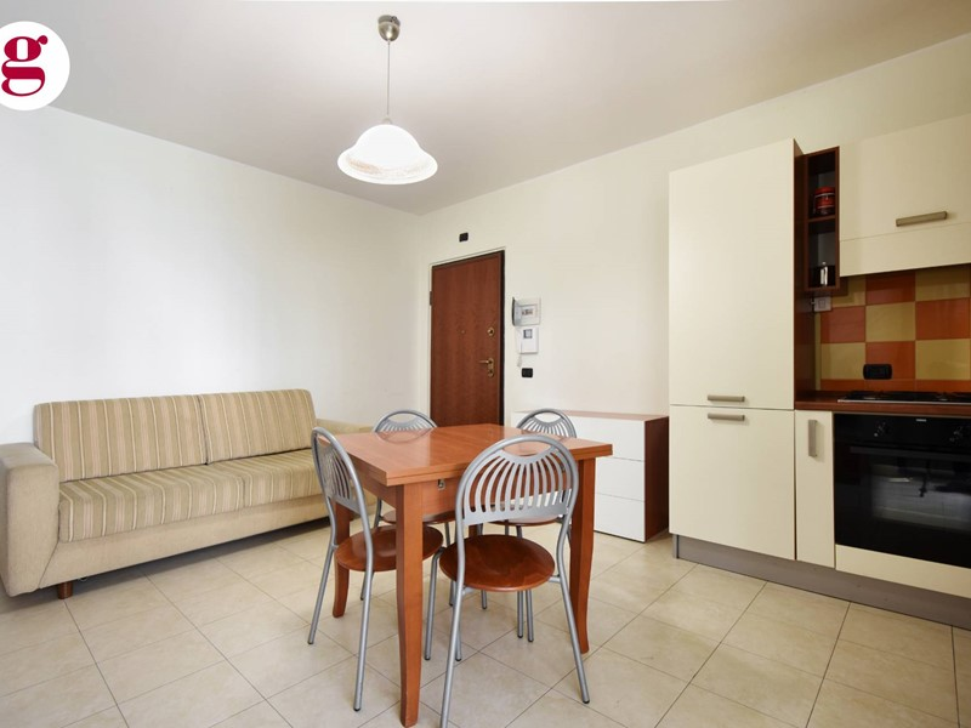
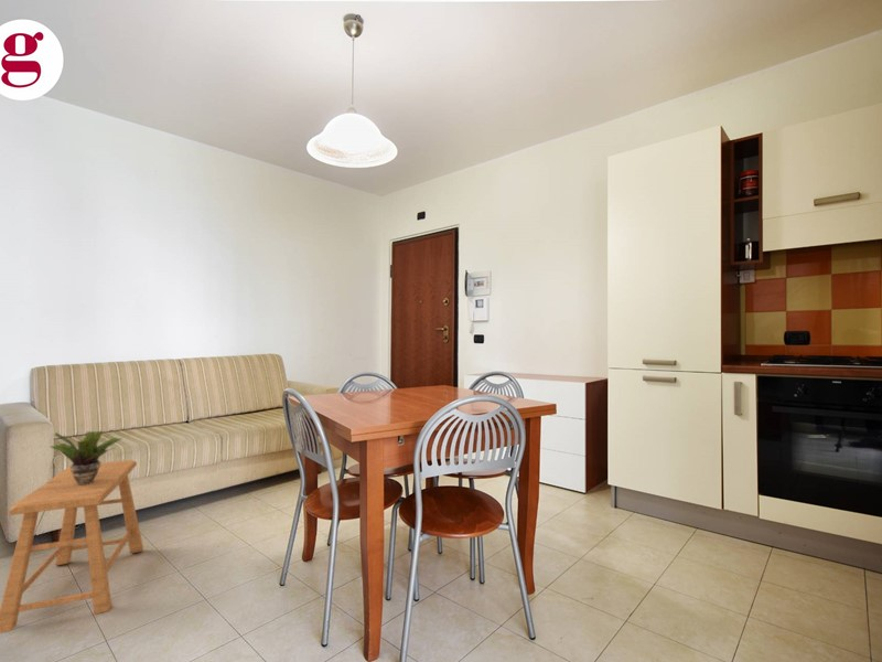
+ potted plant [50,429,122,484]
+ stool [0,459,144,634]
